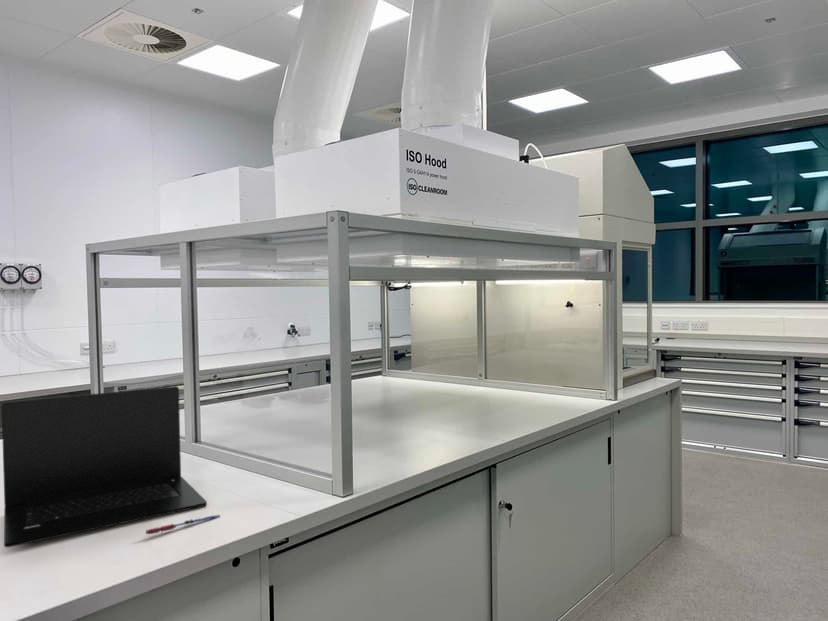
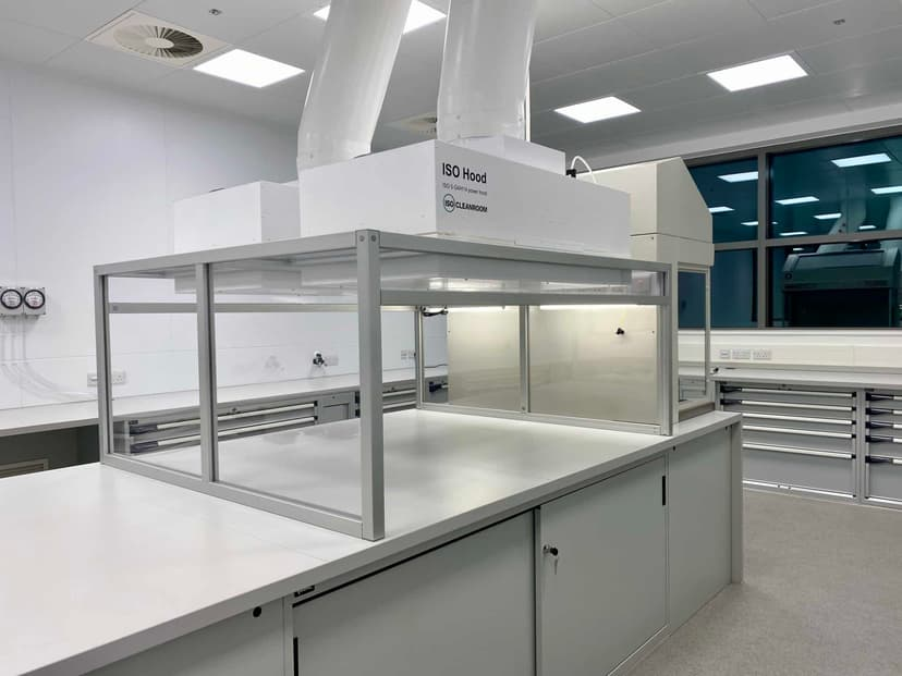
- laptop [1,385,208,548]
- pen [144,514,221,535]
